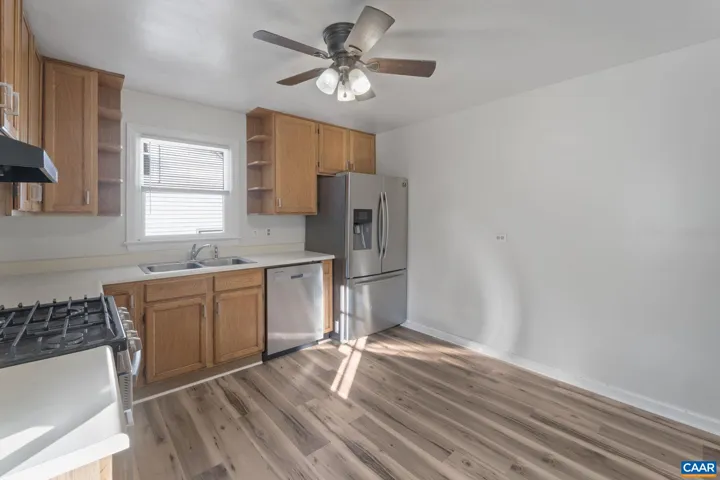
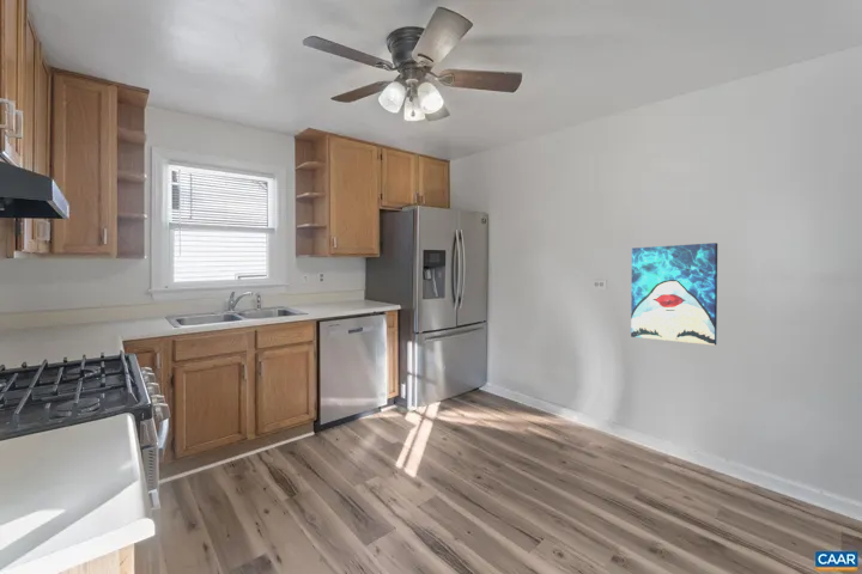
+ wall art [630,242,718,347]
